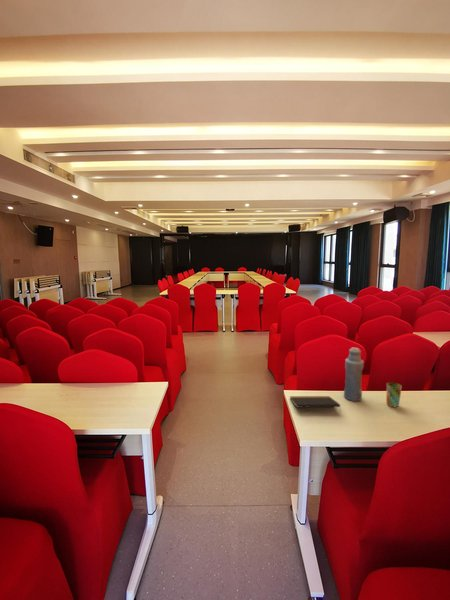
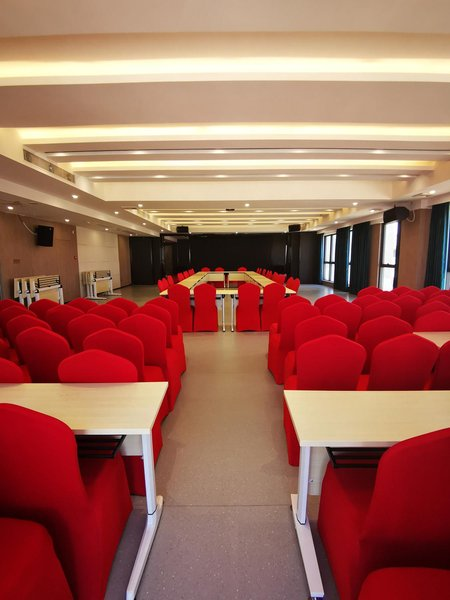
- notepad [289,395,342,413]
- cup [385,381,403,408]
- bottle [343,347,365,402]
